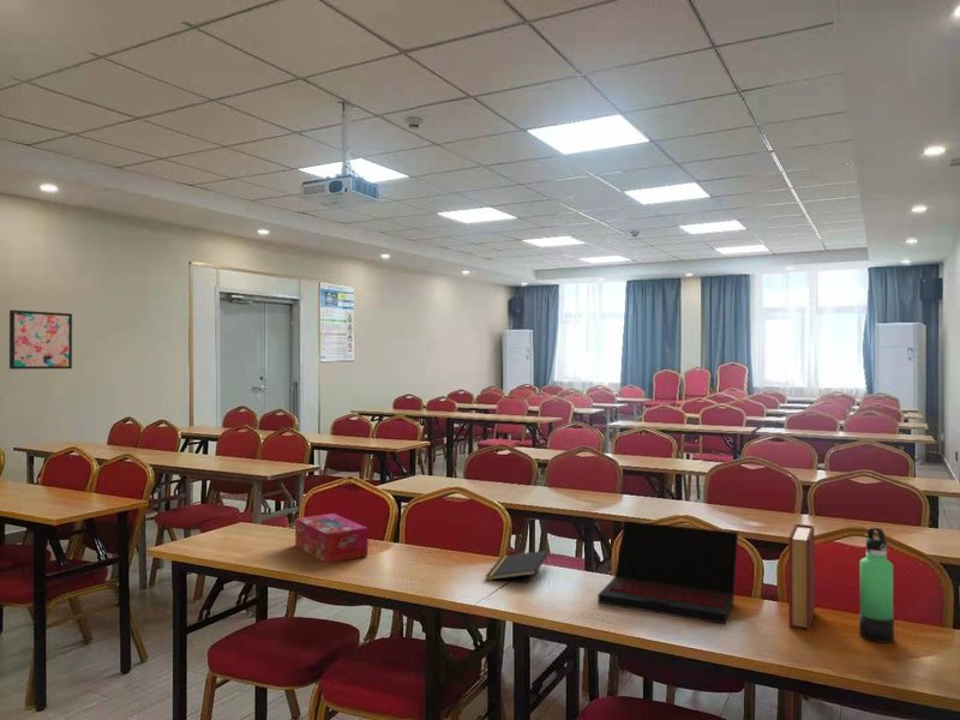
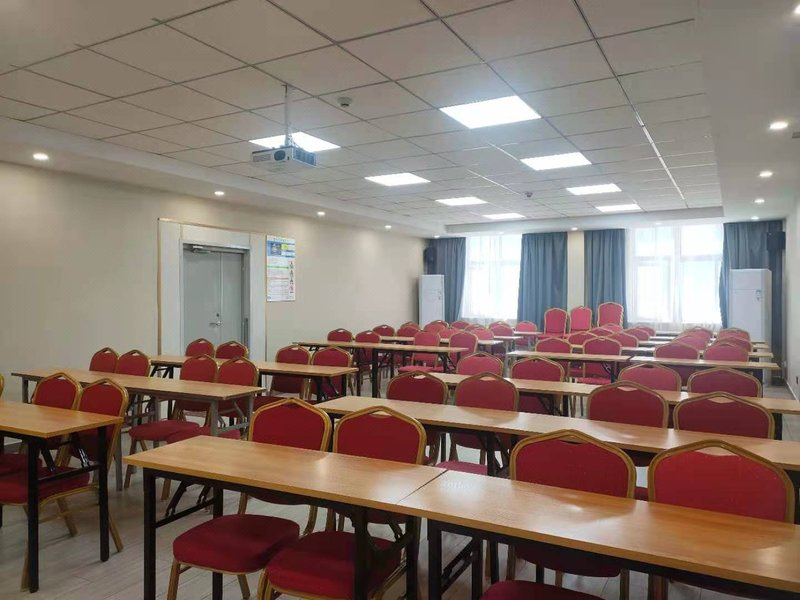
- book [787,523,816,632]
- laptop [596,520,739,625]
- tissue box [294,512,368,564]
- notepad [485,550,548,582]
- thermos bottle [858,527,895,644]
- wall art [8,308,73,370]
